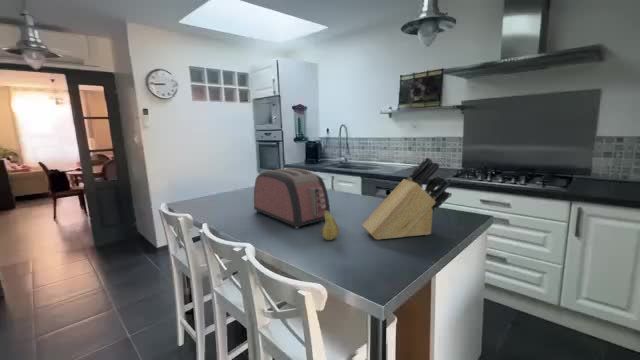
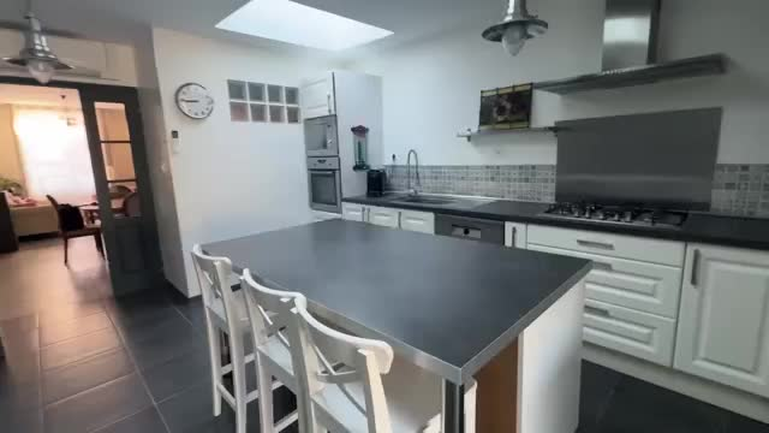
- knife block [361,156,454,241]
- toaster [253,167,331,230]
- fruit [321,211,339,241]
